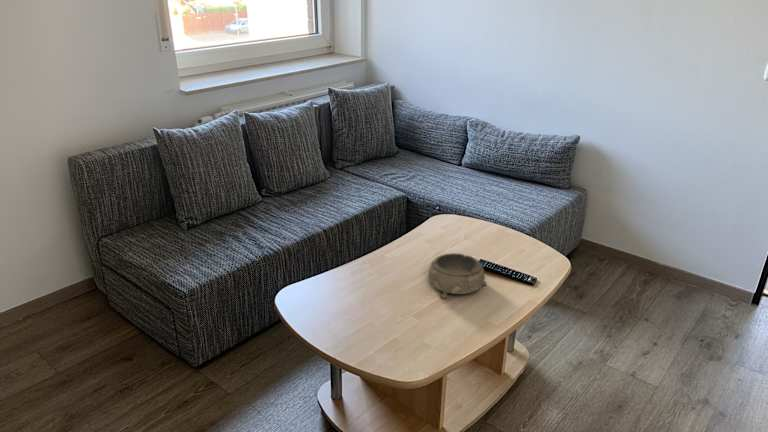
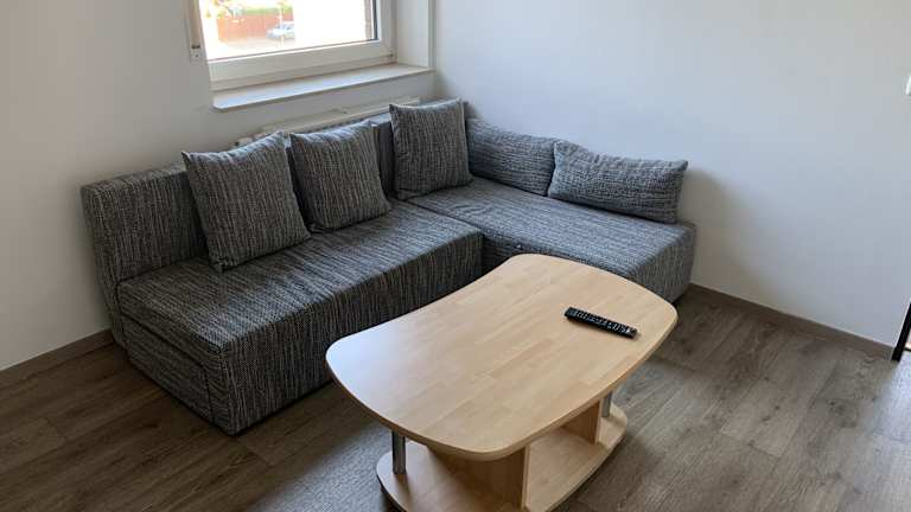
- decorative bowl [427,252,488,299]
